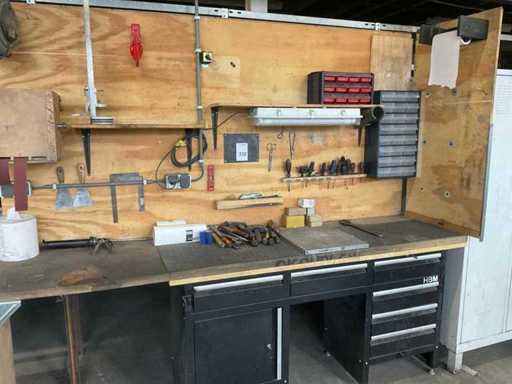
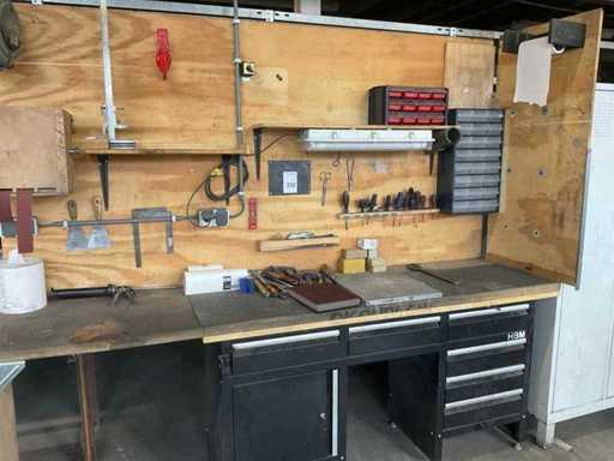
+ notebook [287,281,363,313]
